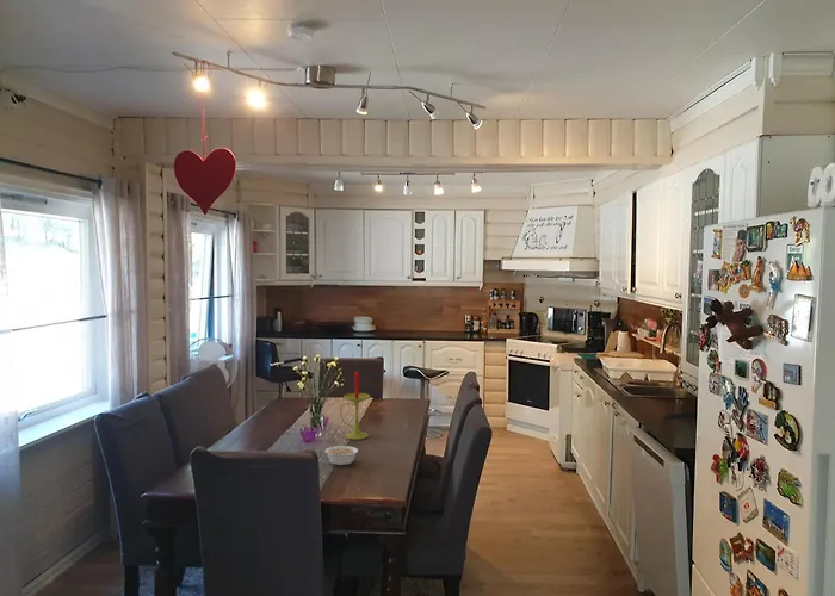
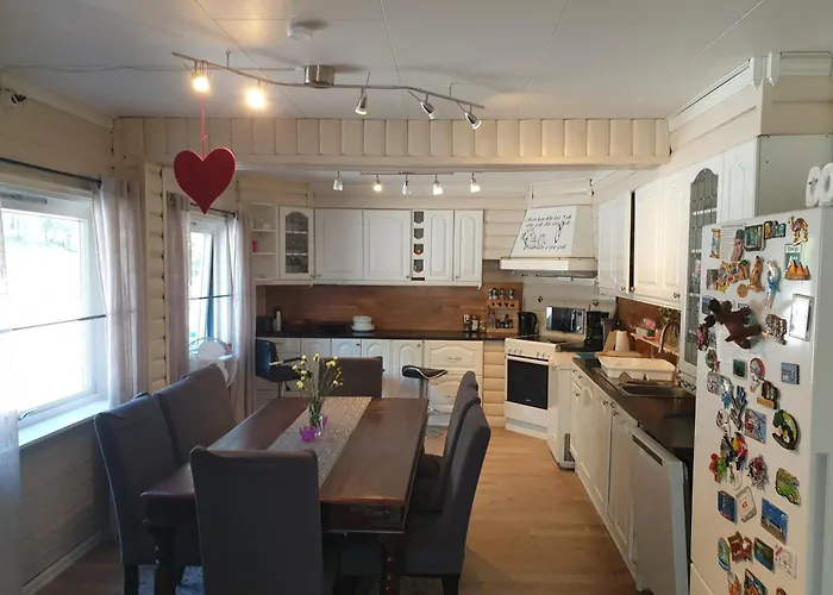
- legume [323,445,359,466]
- candle [339,371,371,441]
